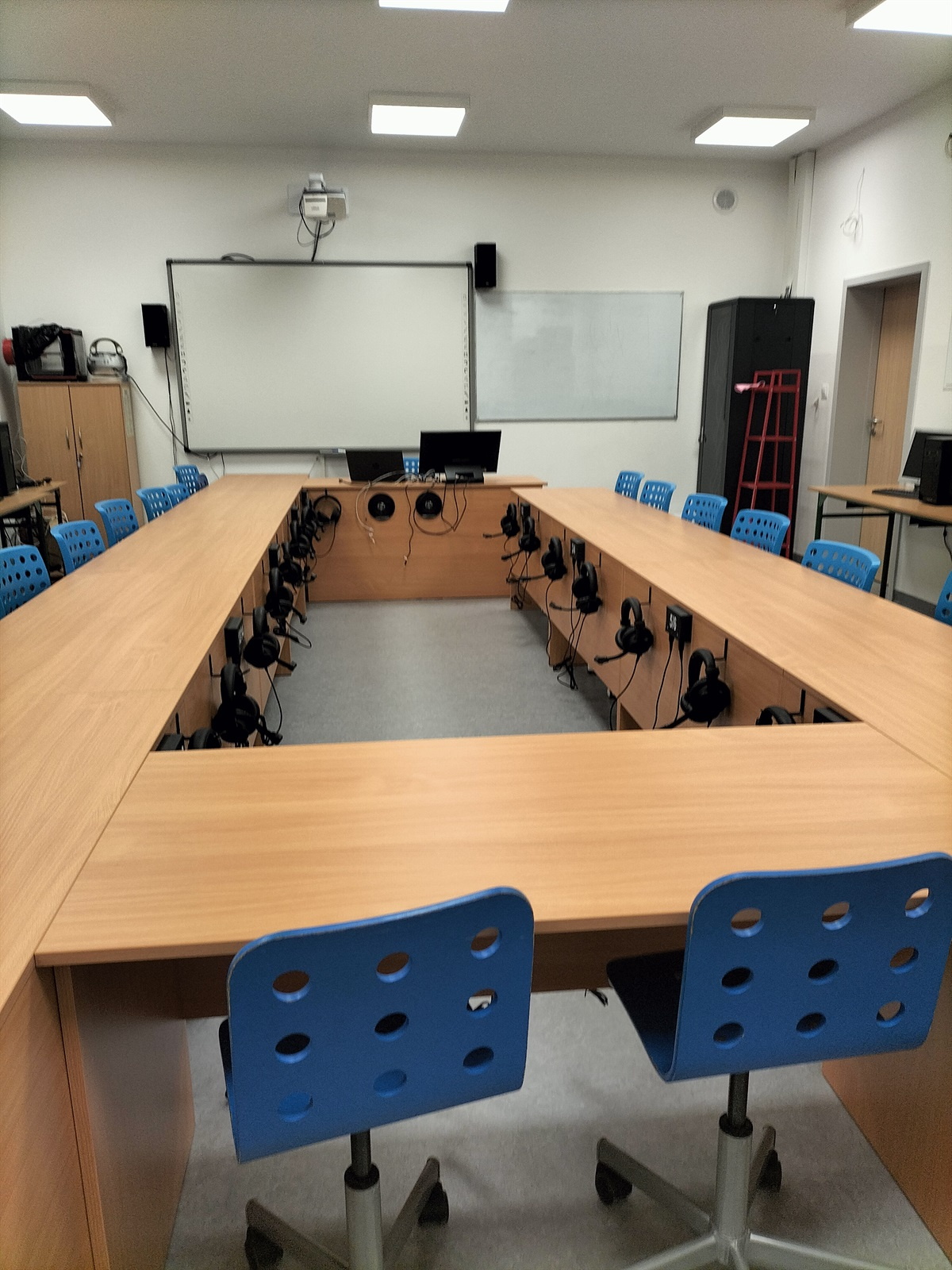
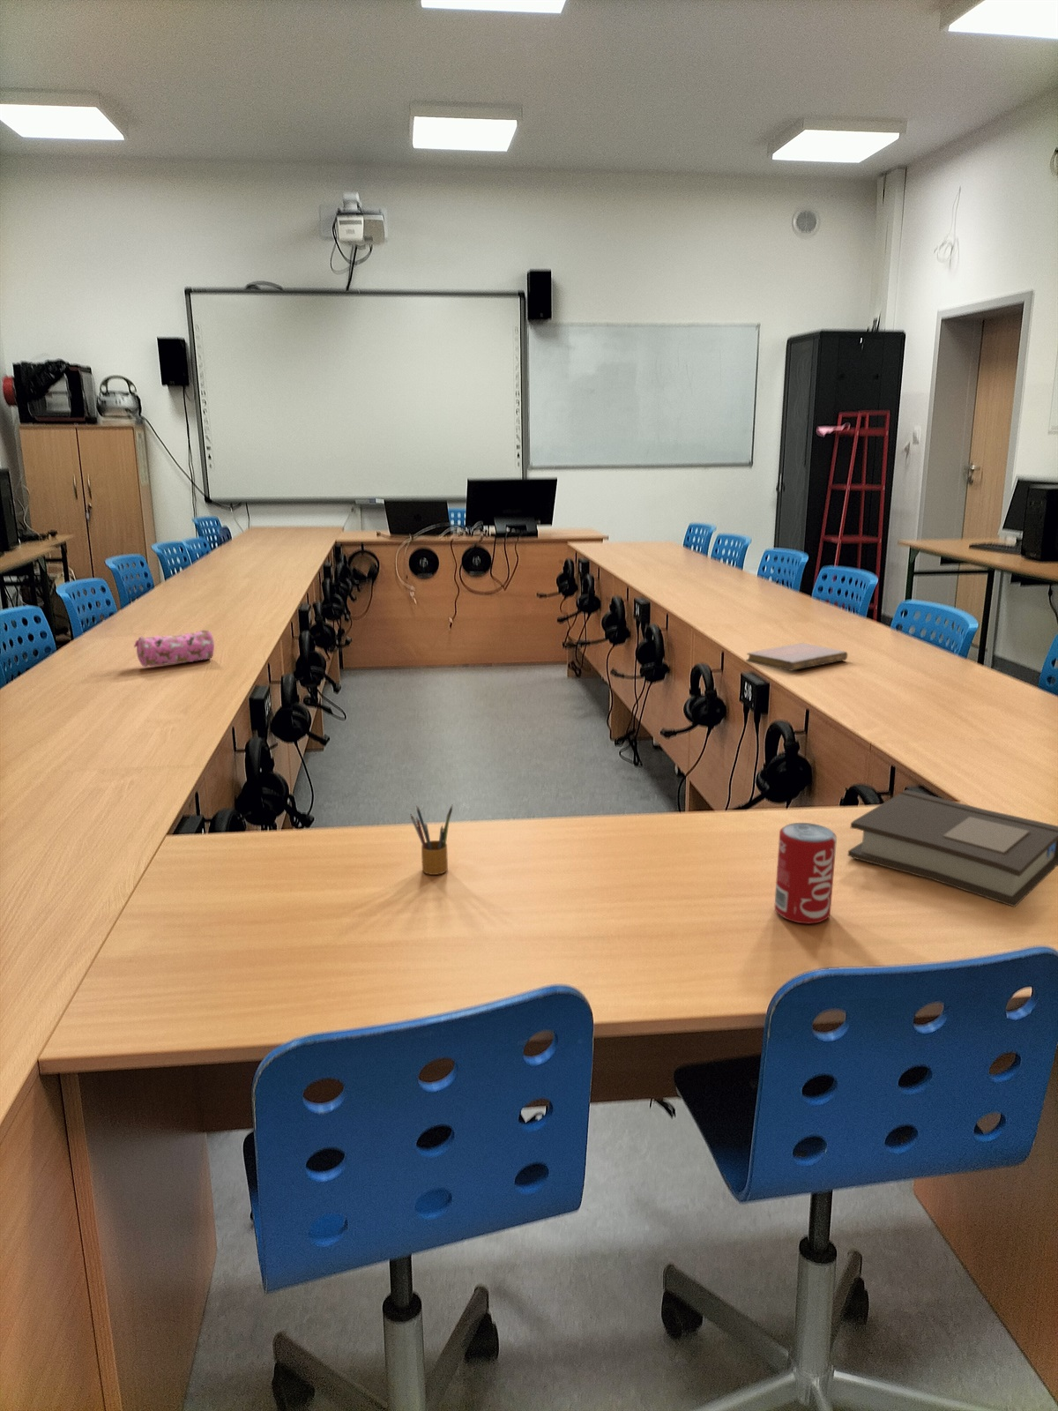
+ book [847,789,1058,908]
+ pencil box [410,804,453,875]
+ pencil case [133,629,216,668]
+ beverage can [773,822,838,924]
+ notebook [745,642,848,672]
